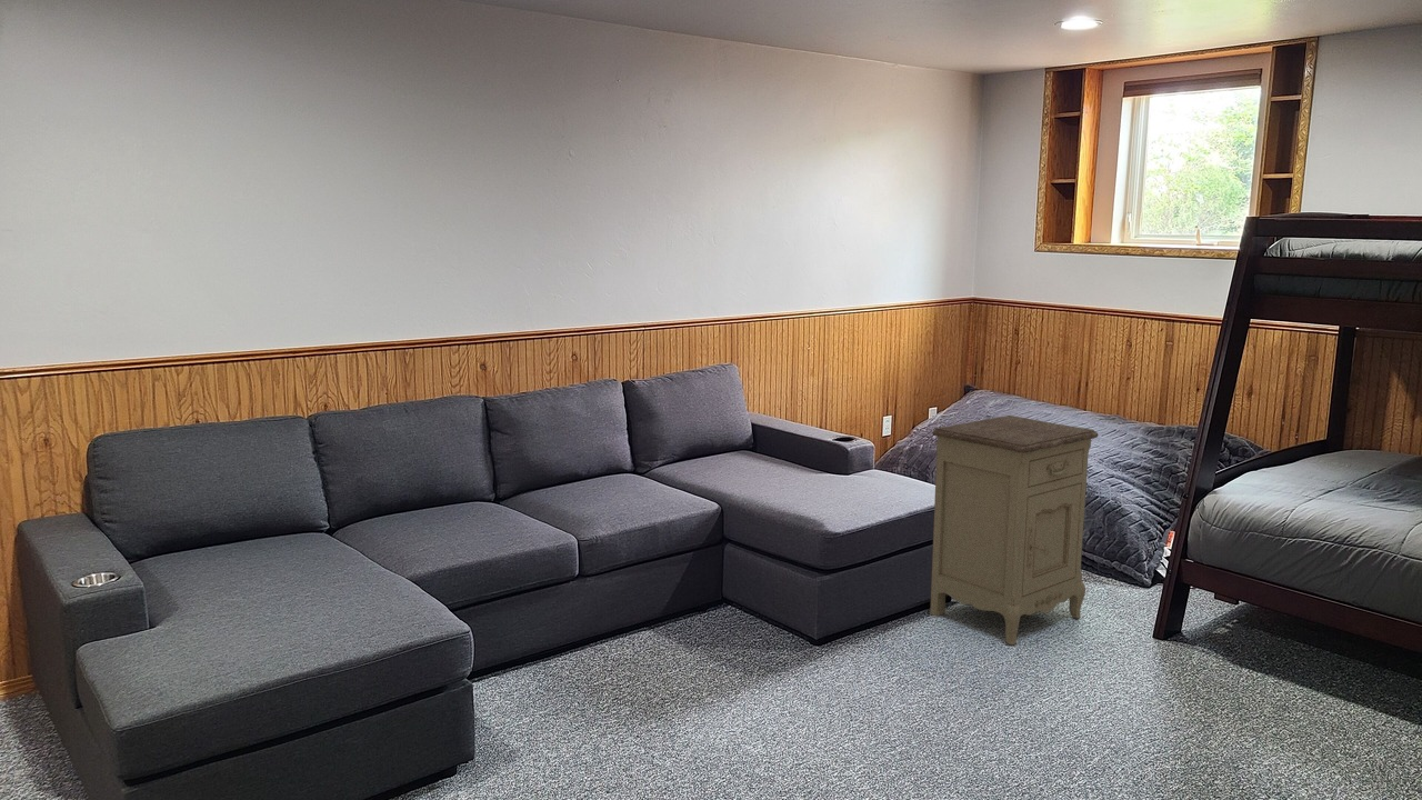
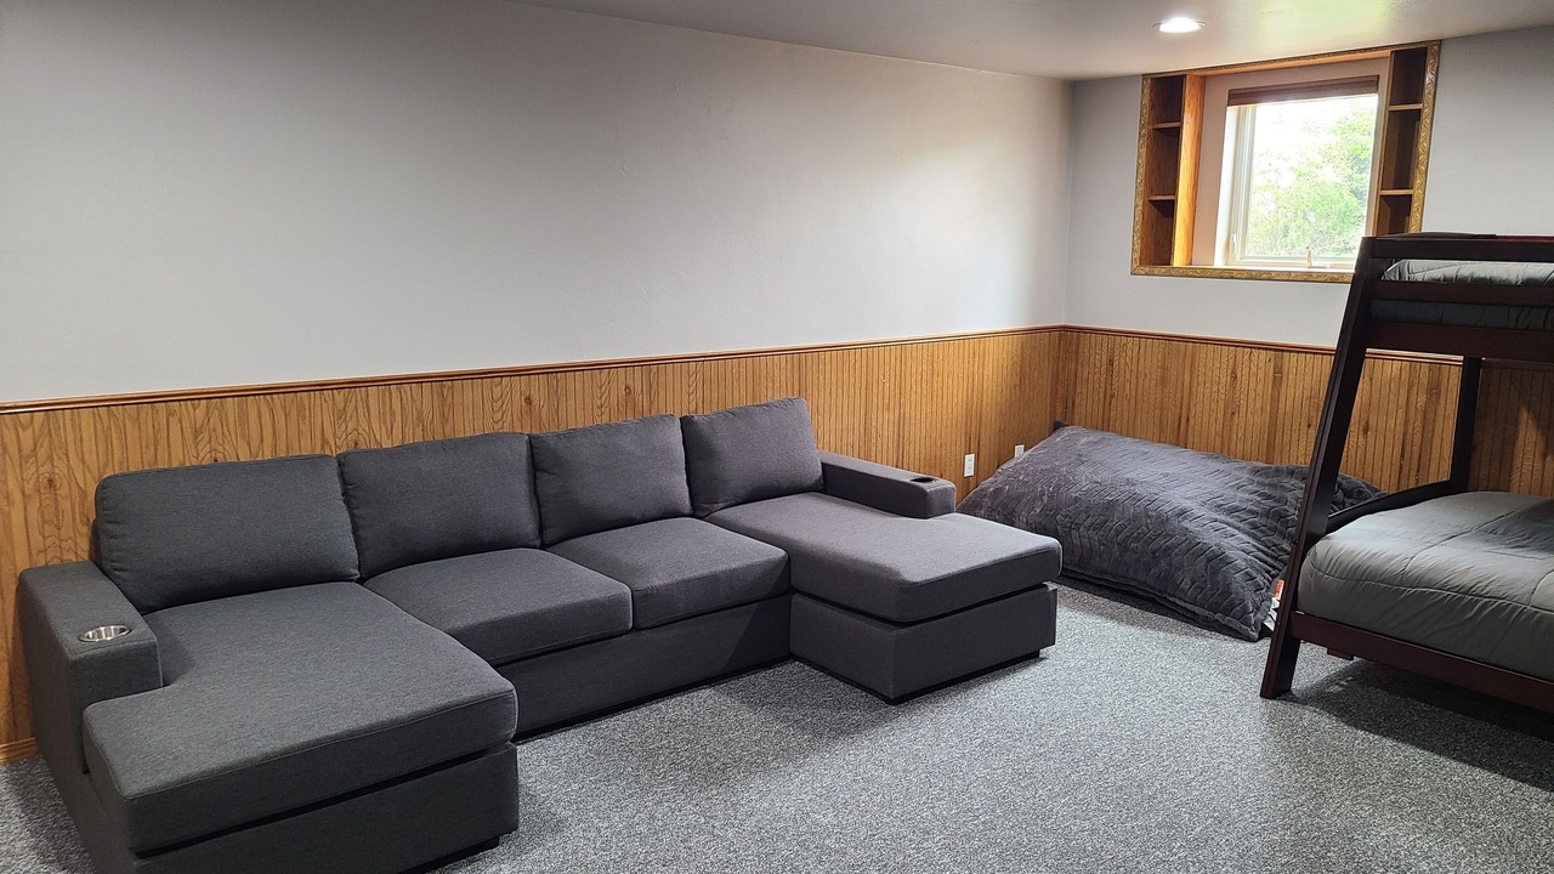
- nightstand [929,414,1099,647]
